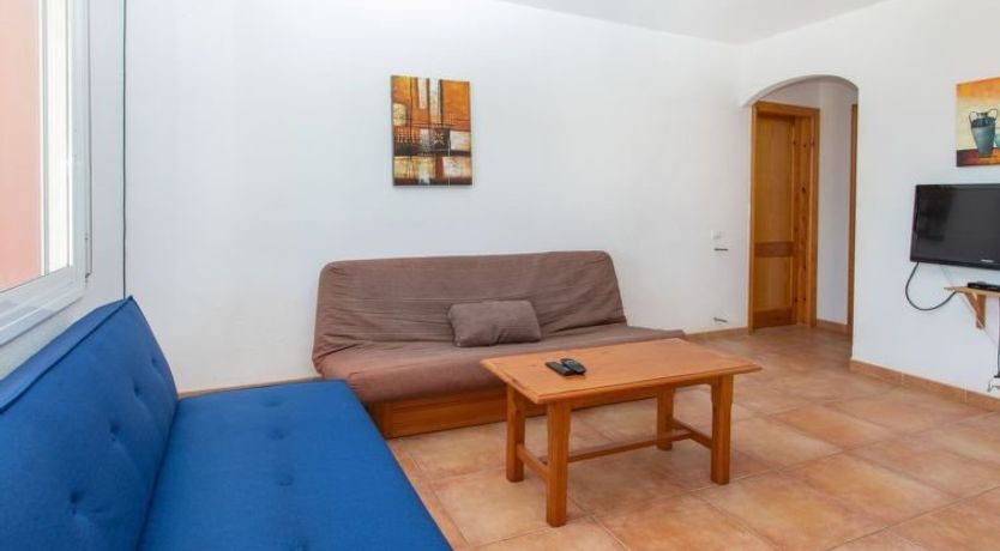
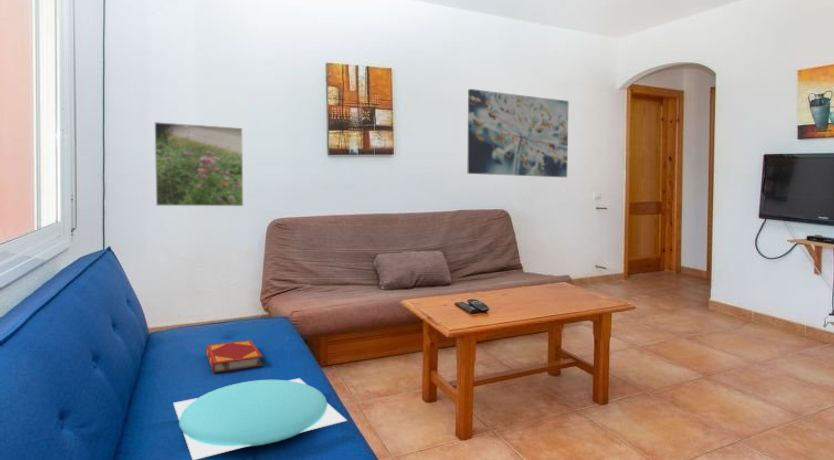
+ hardback book [205,339,264,374]
+ wall art [466,88,570,178]
+ cushion [172,377,348,460]
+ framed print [154,121,244,207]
